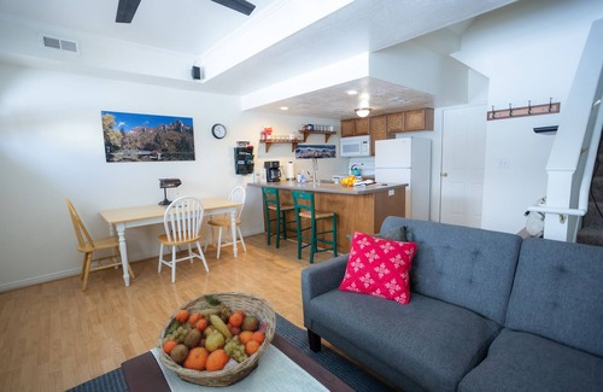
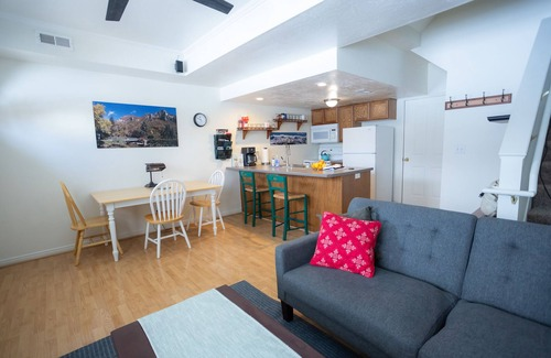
- fruit basket [156,291,277,388]
